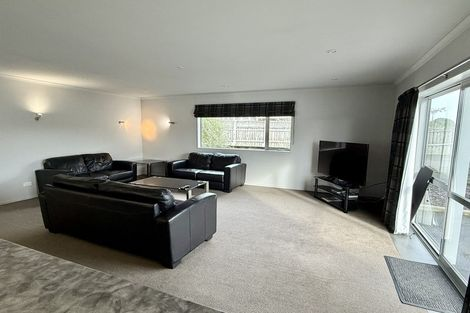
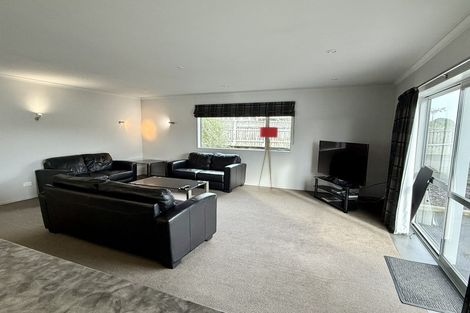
+ floor lamp [257,126,279,192]
